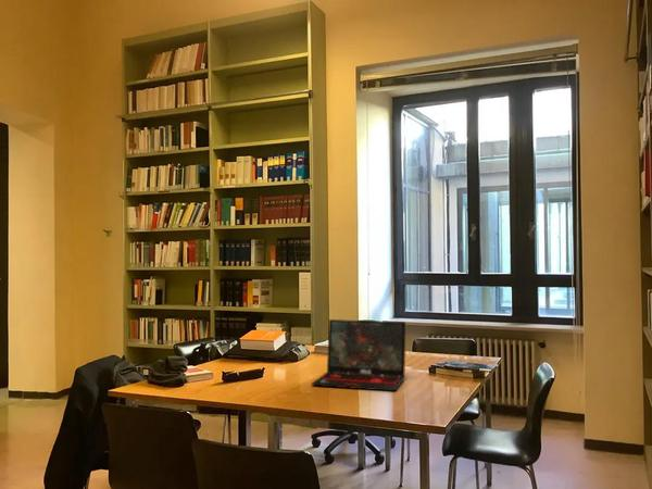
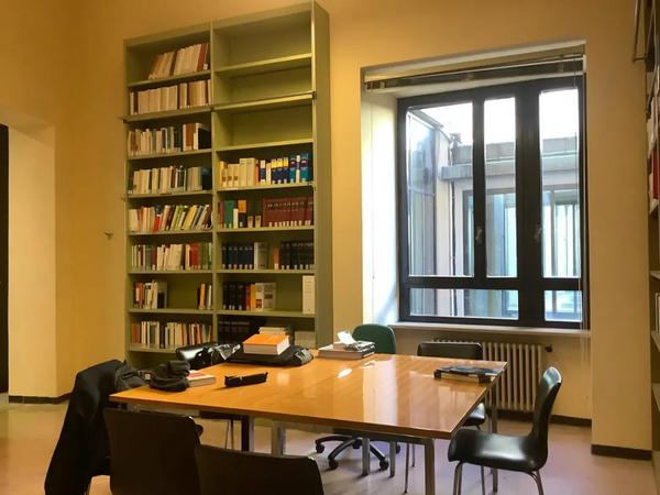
- laptop [311,318,406,392]
